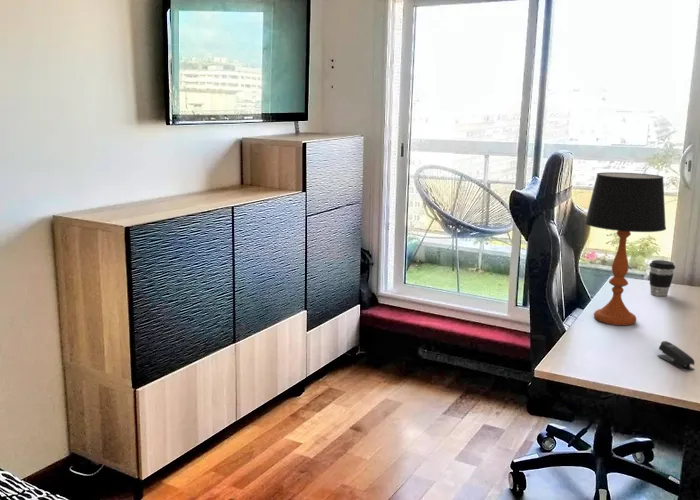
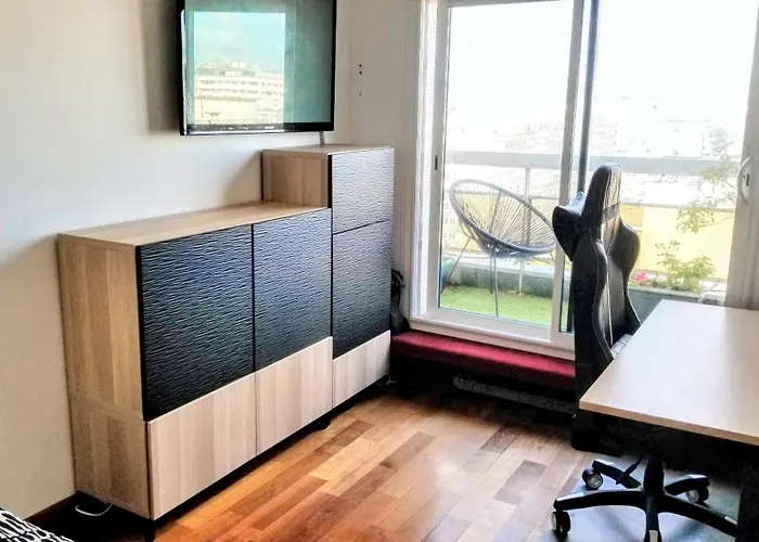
- coffee cup [648,259,676,297]
- stapler [656,340,696,372]
- table lamp [584,171,667,326]
